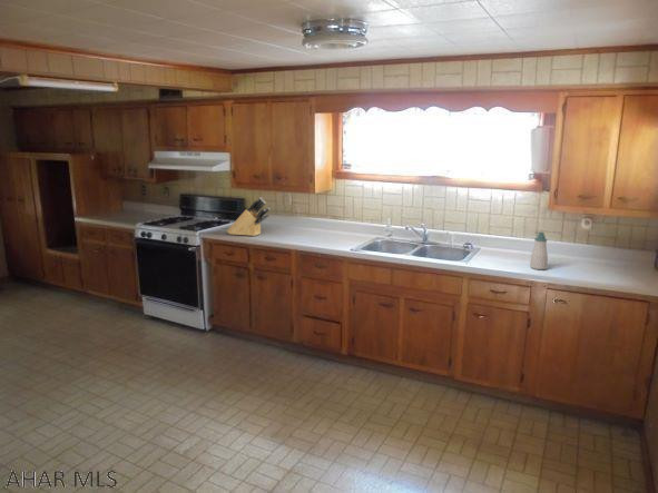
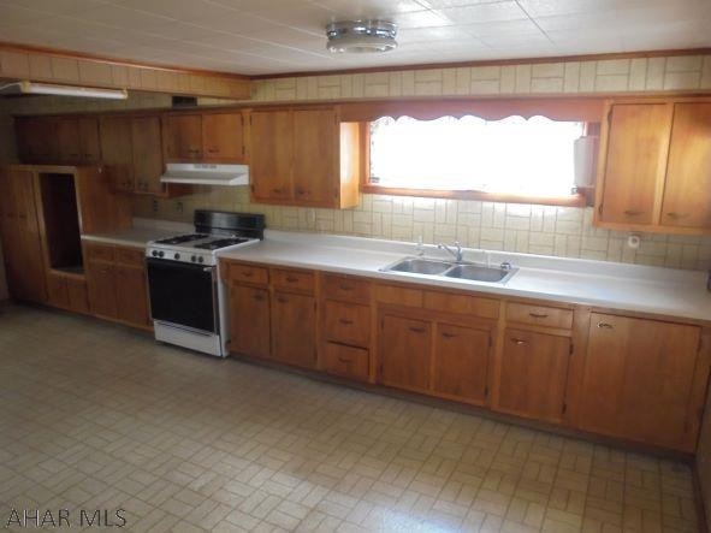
- soap bottle [529,231,549,270]
- knife block [226,196,271,237]
